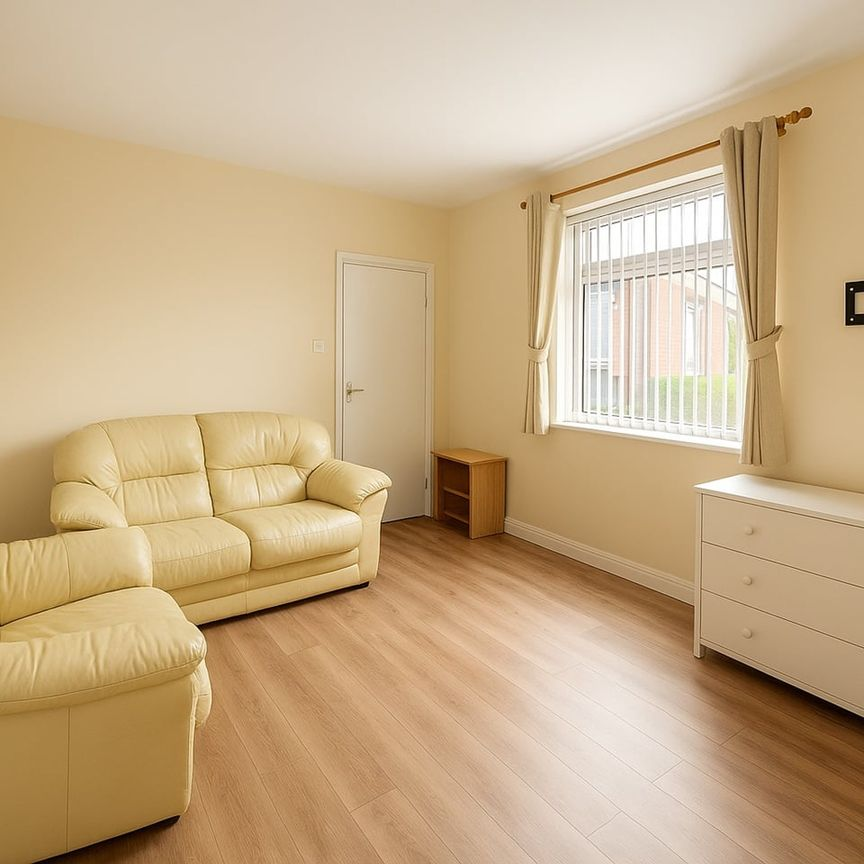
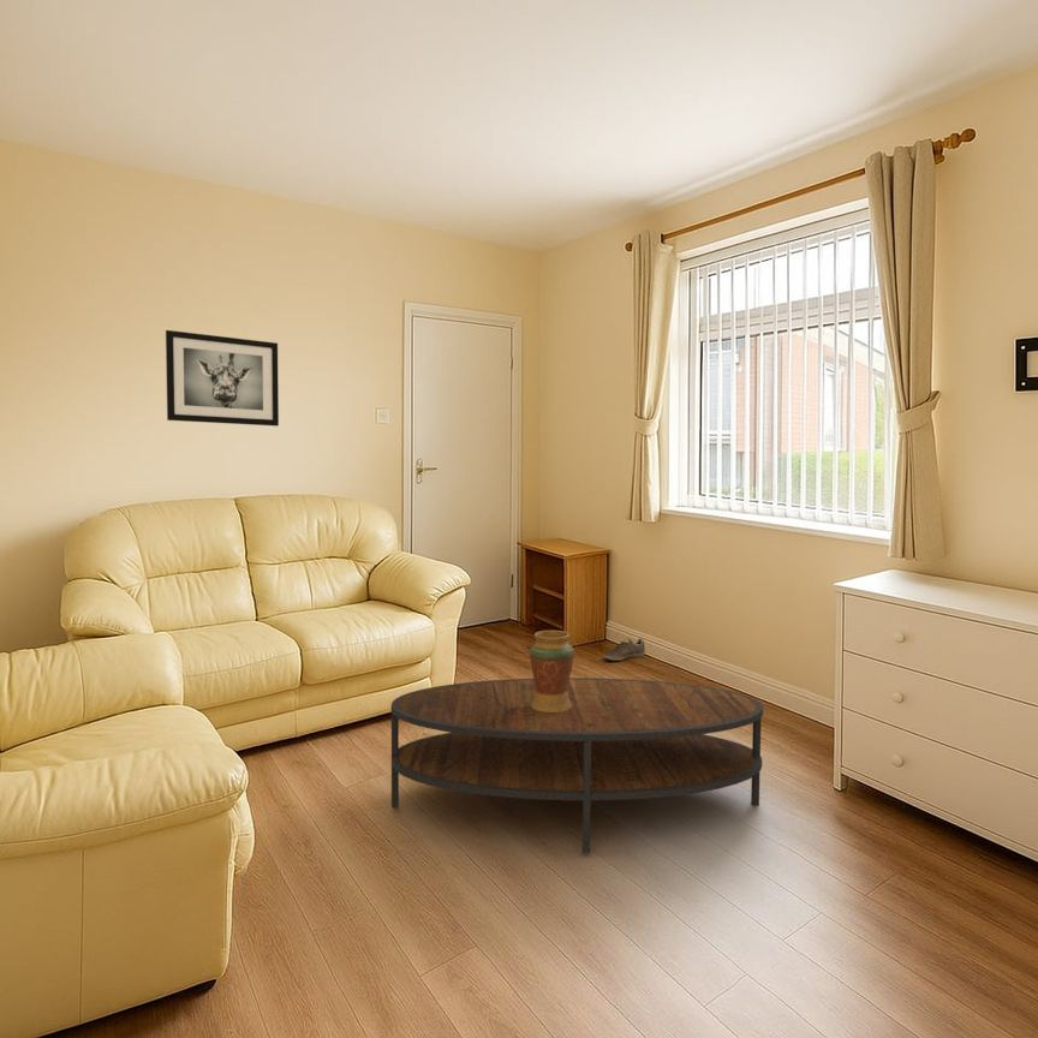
+ wall art [165,329,280,428]
+ coffee table [390,676,764,854]
+ decorative vase [529,630,575,712]
+ sneaker [602,637,646,662]
